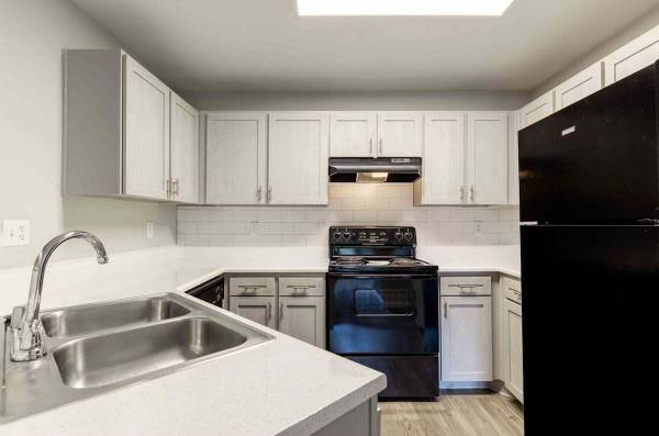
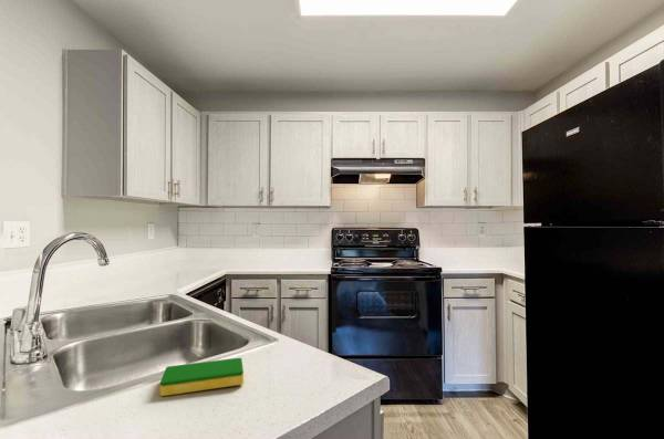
+ dish sponge [159,357,245,397]
